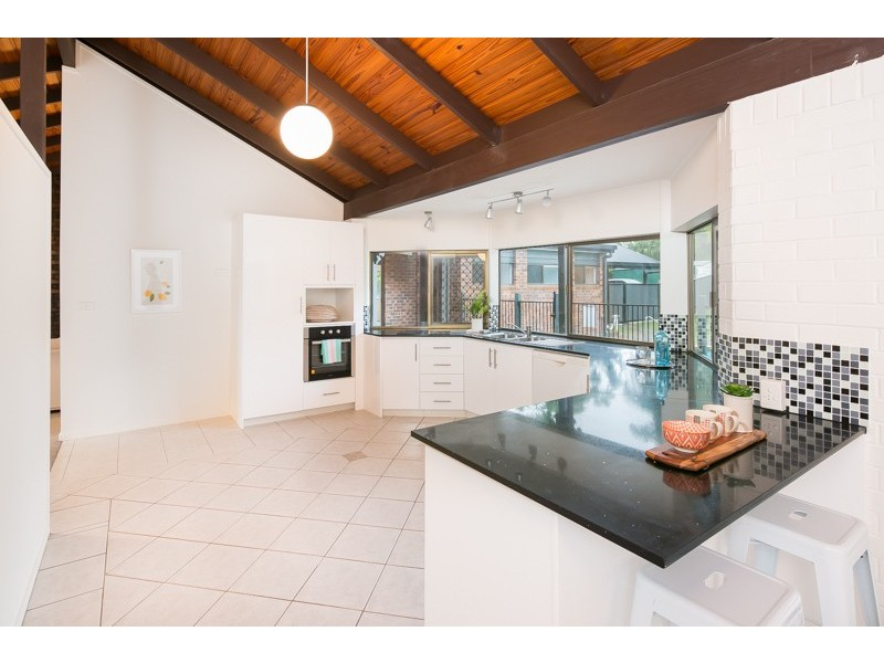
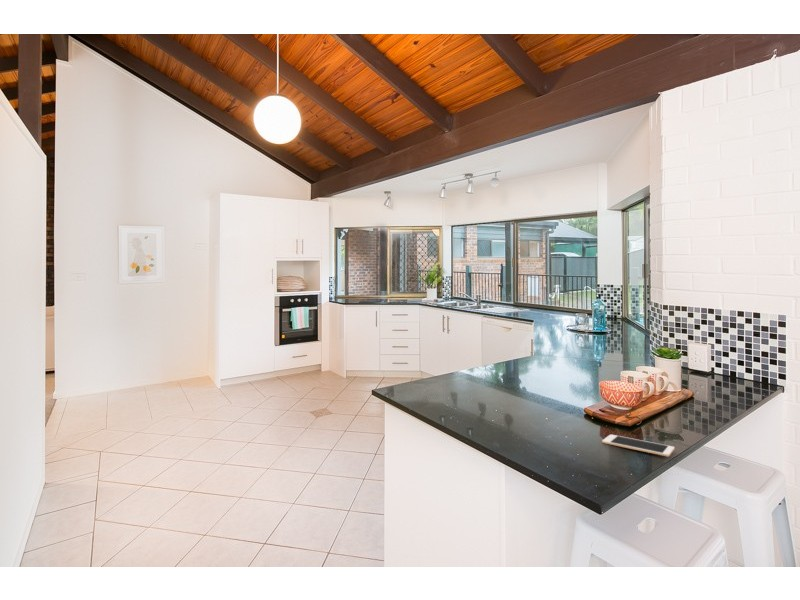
+ cell phone [601,434,676,458]
